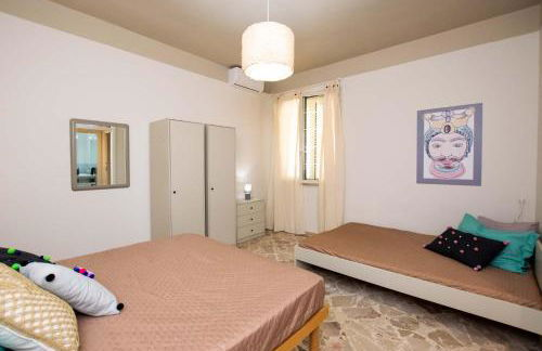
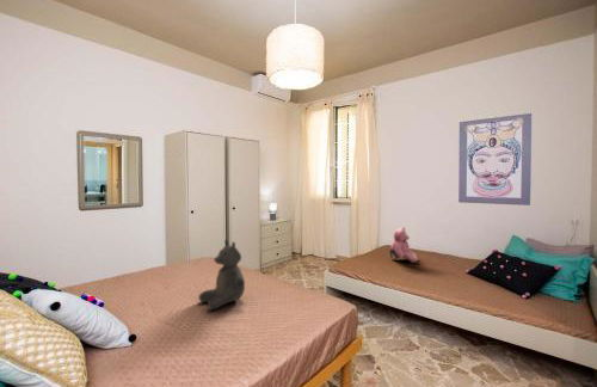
+ stuffed bear [388,226,419,264]
+ teddy bear [197,238,246,311]
